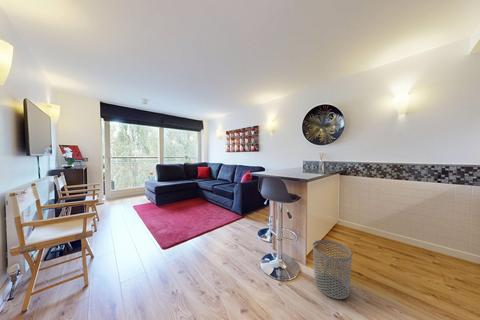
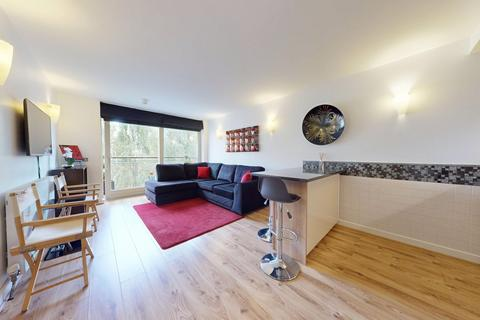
- waste bin [312,239,353,300]
